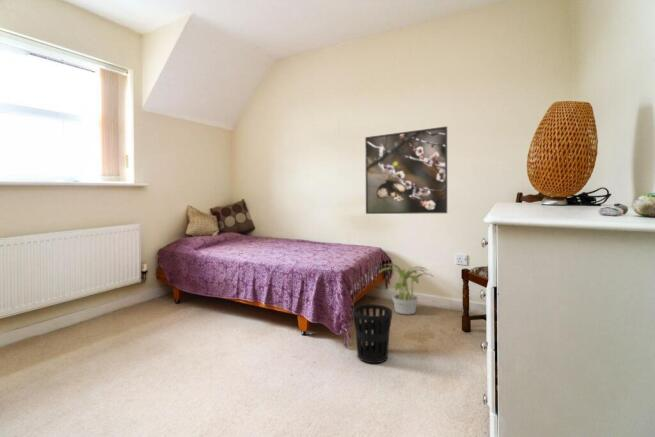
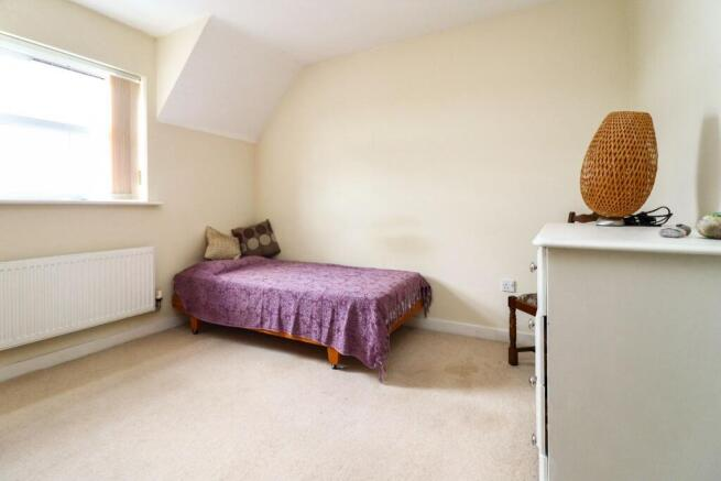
- potted plant [378,263,435,315]
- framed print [364,125,448,215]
- wastebasket [352,303,393,364]
